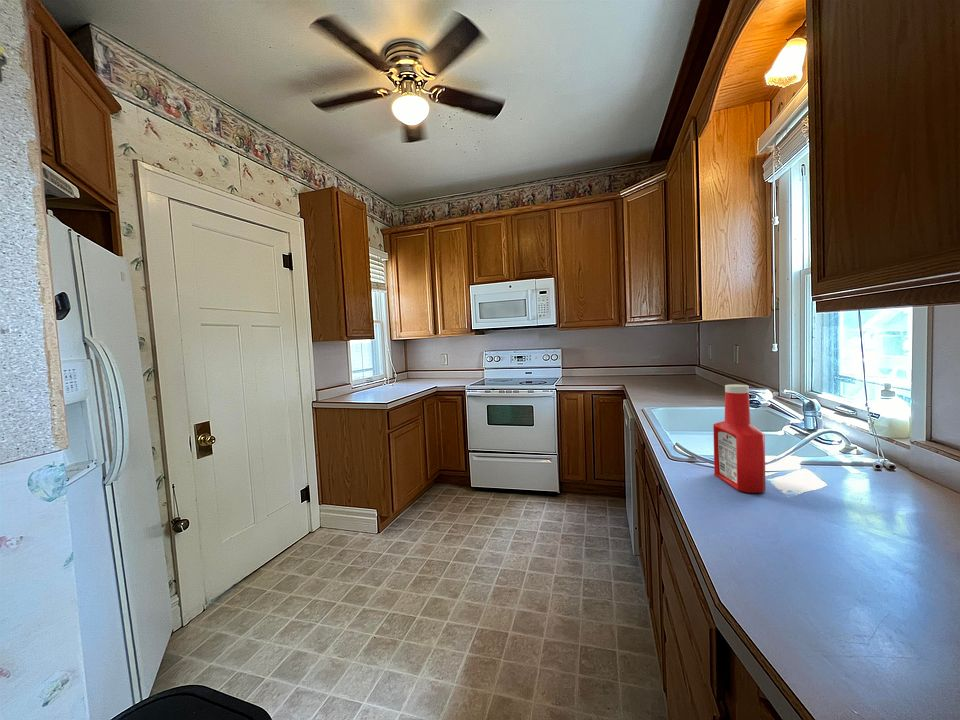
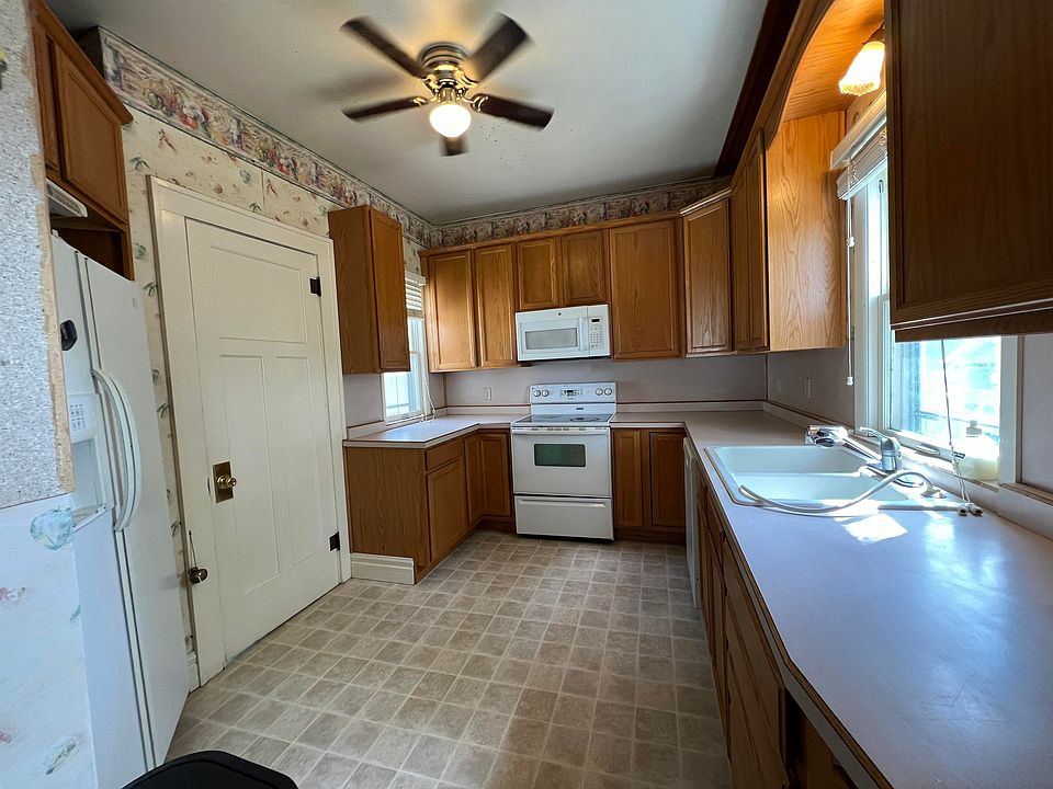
- soap bottle [712,383,767,494]
